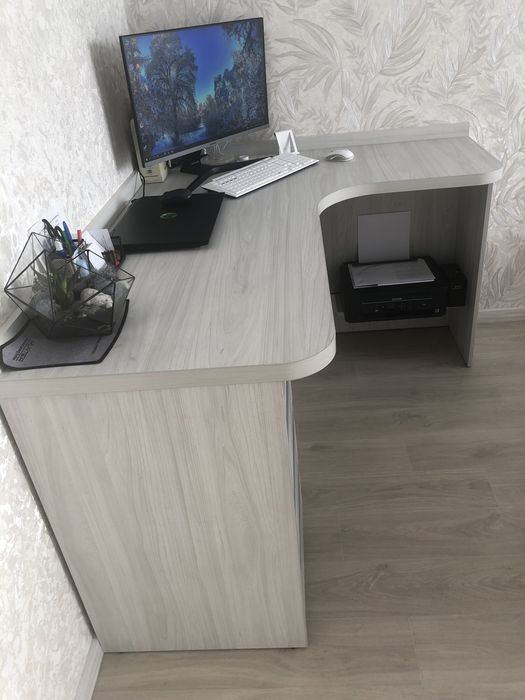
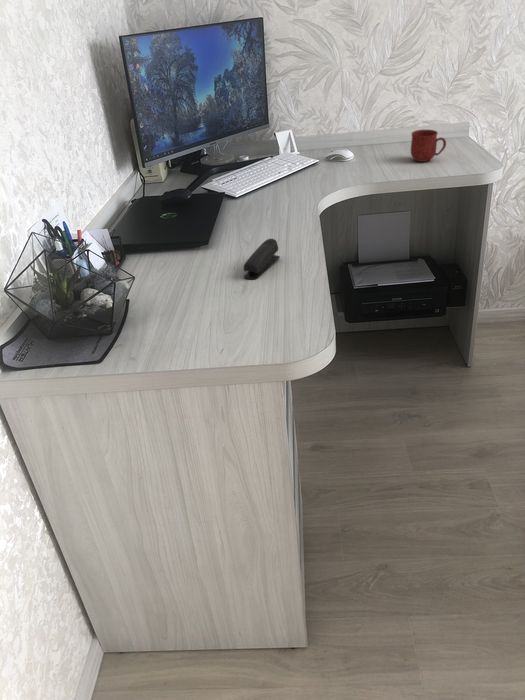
+ stapler [243,238,281,280]
+ mug [410,129,447,163]
